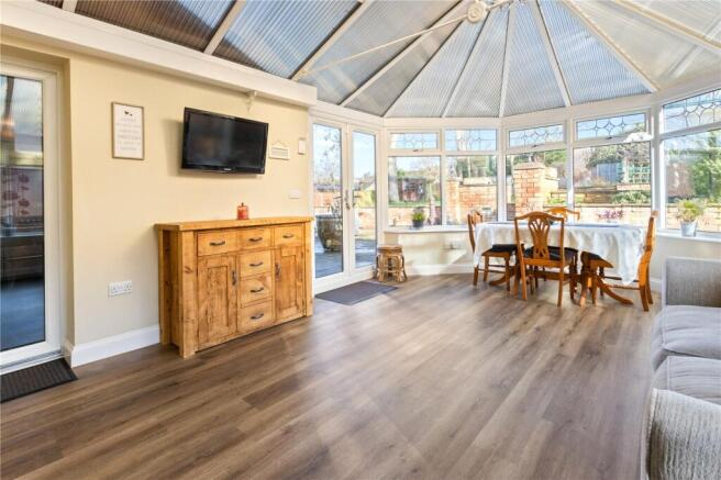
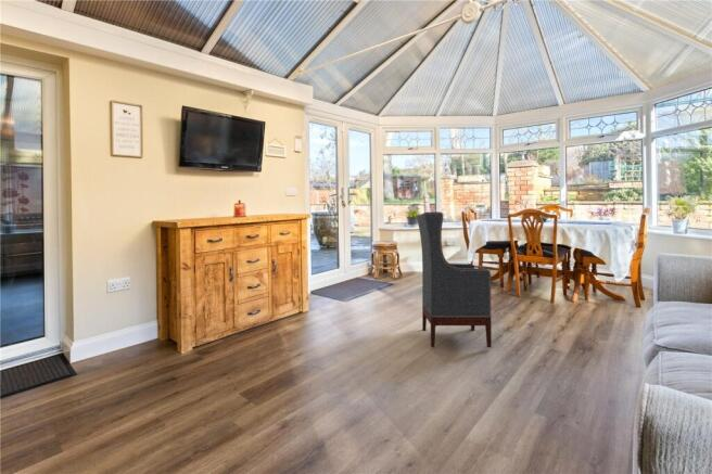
+ armchair [416,210,493,348]
